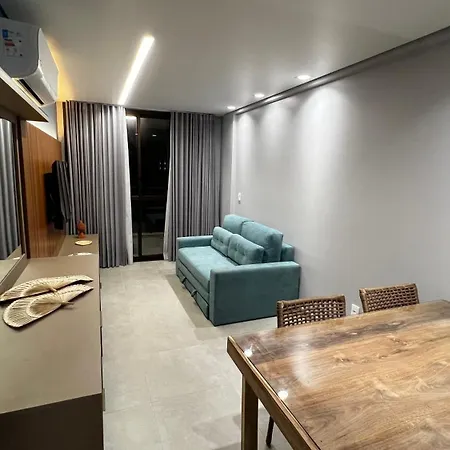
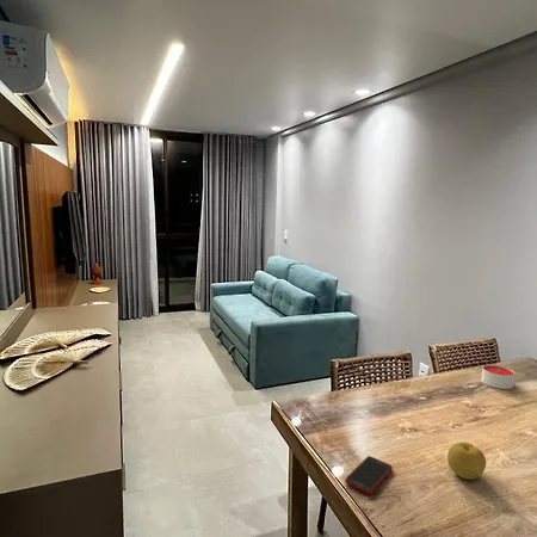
+ cell phone [344,455,394,495]
+ candle [481,364,516,390]
+ fruit [446,442,487,481]
